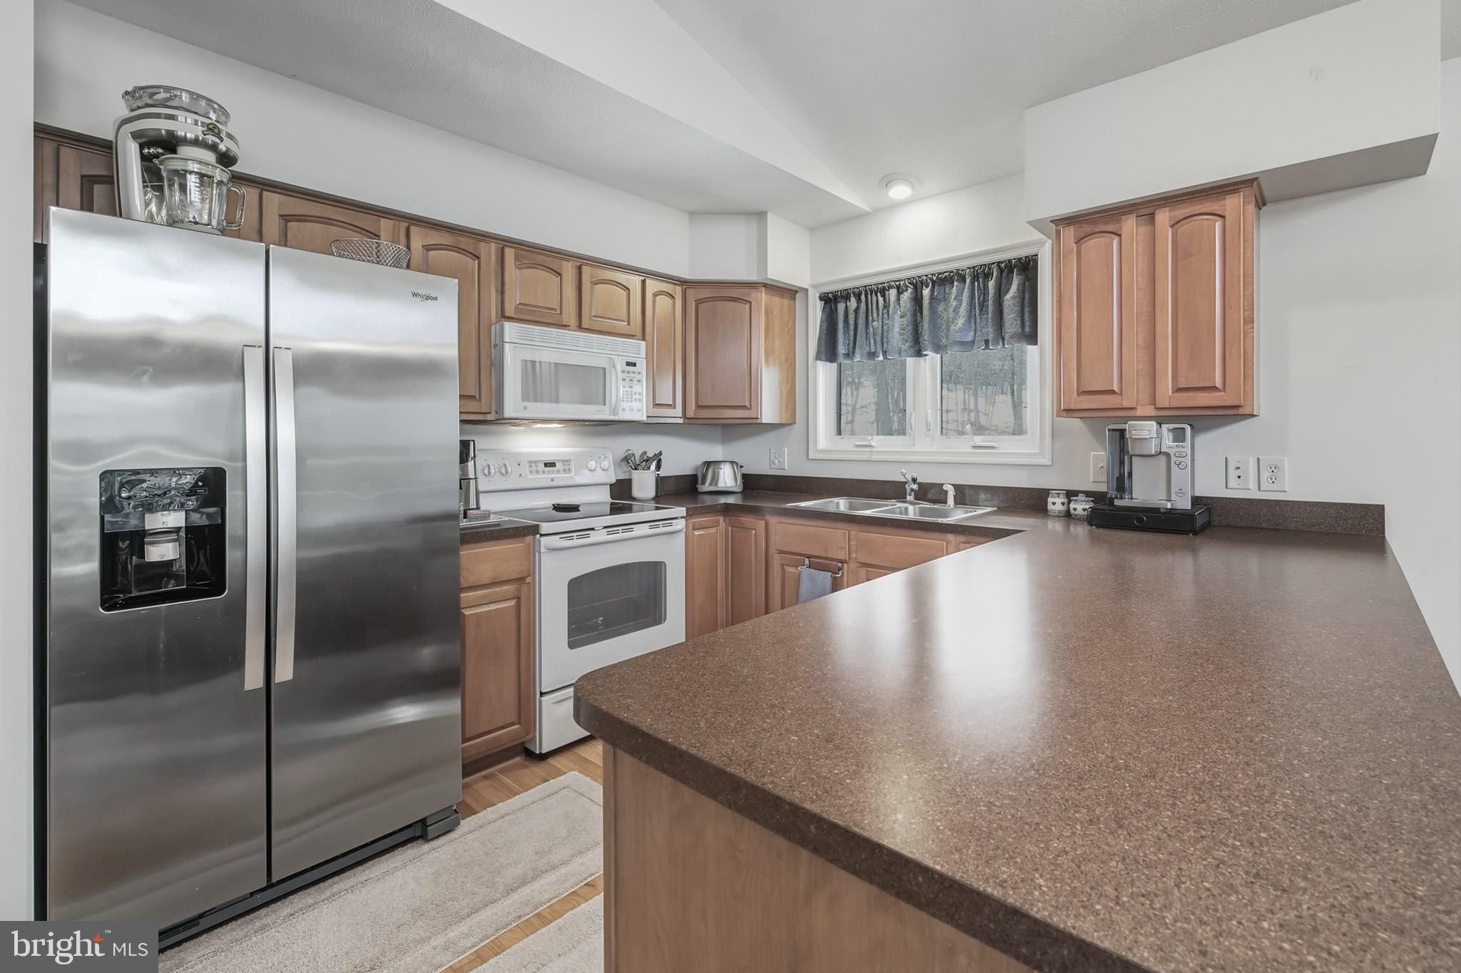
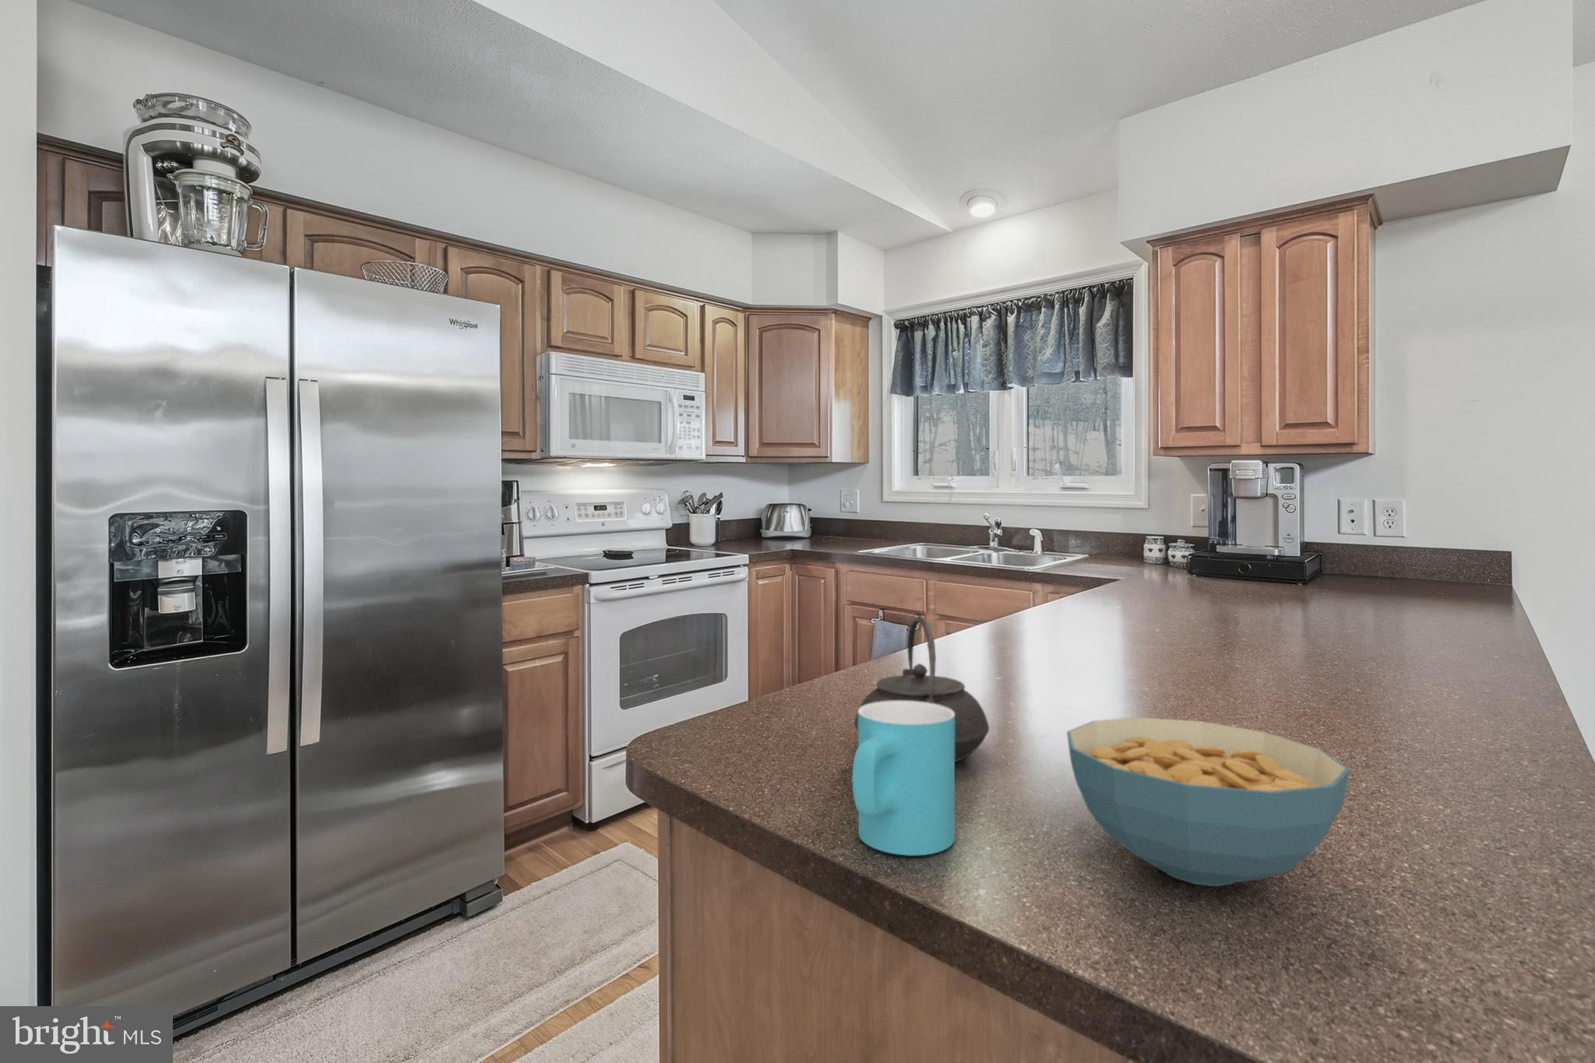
+ cup [851,701,956,855]
+ teapot [854,616,990,763]
+ cereal bowl [1066,717,1351,887]
